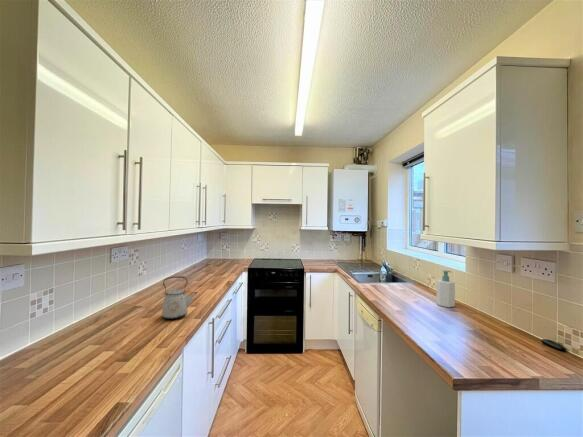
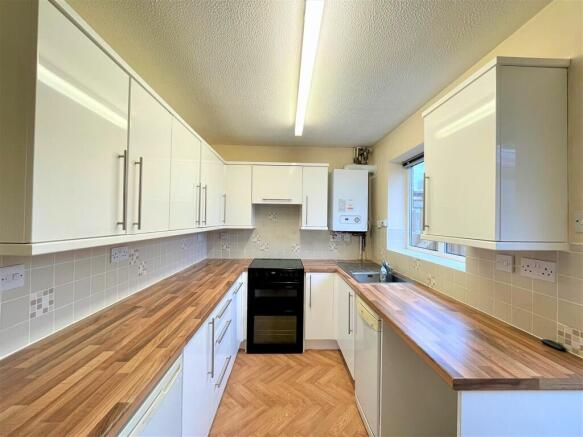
- soap bottle [436,269,456,308]
- kettle [161,275,197,320]
